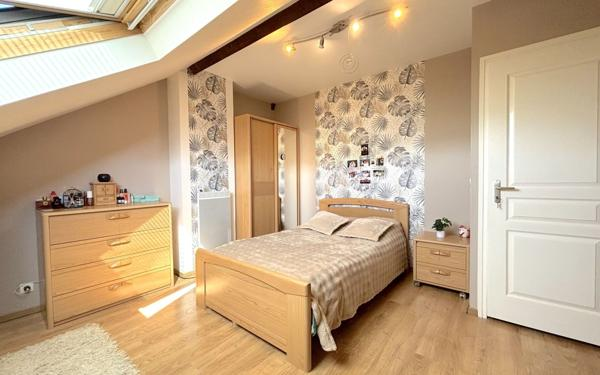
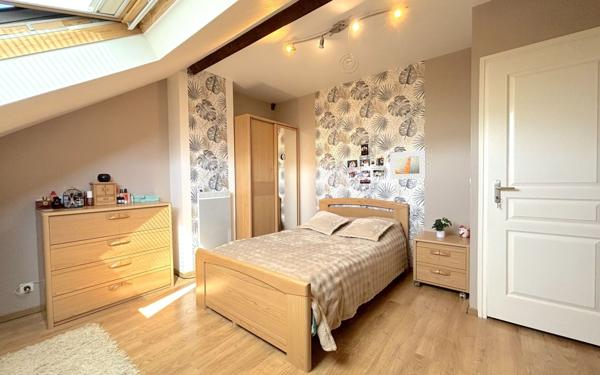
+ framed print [389,149,426,180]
